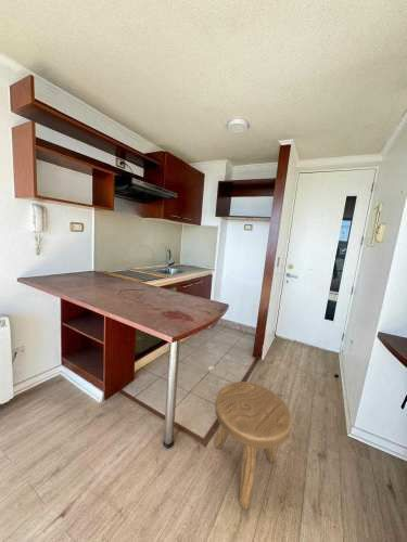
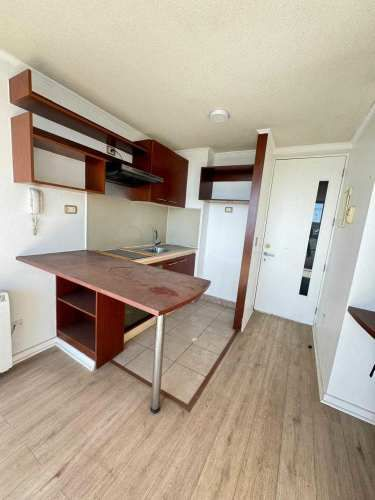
- stool [214,380,293,511]
